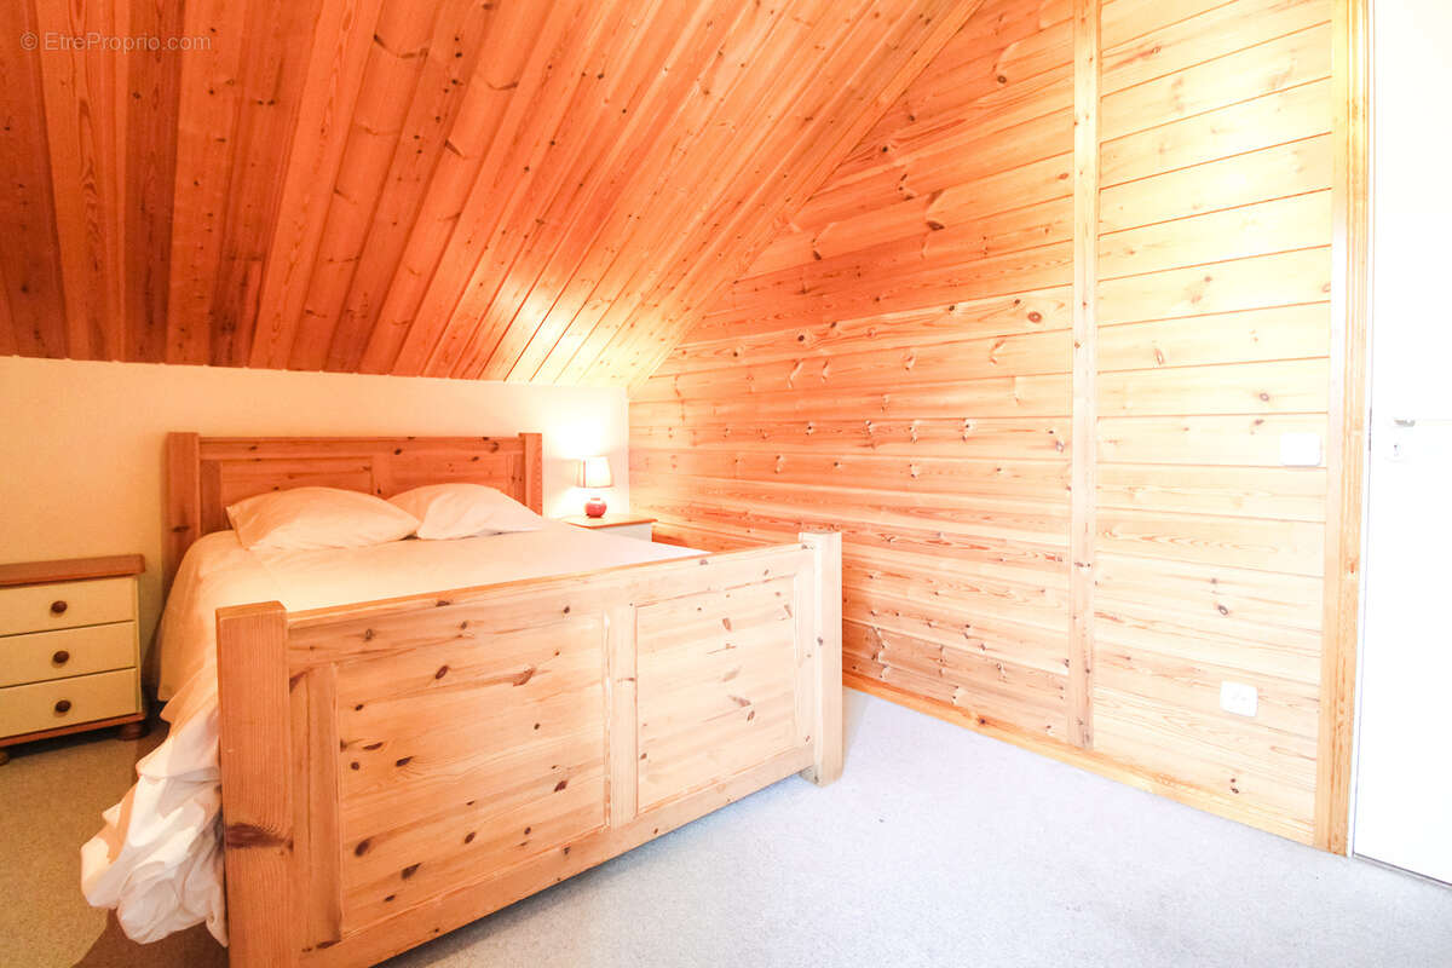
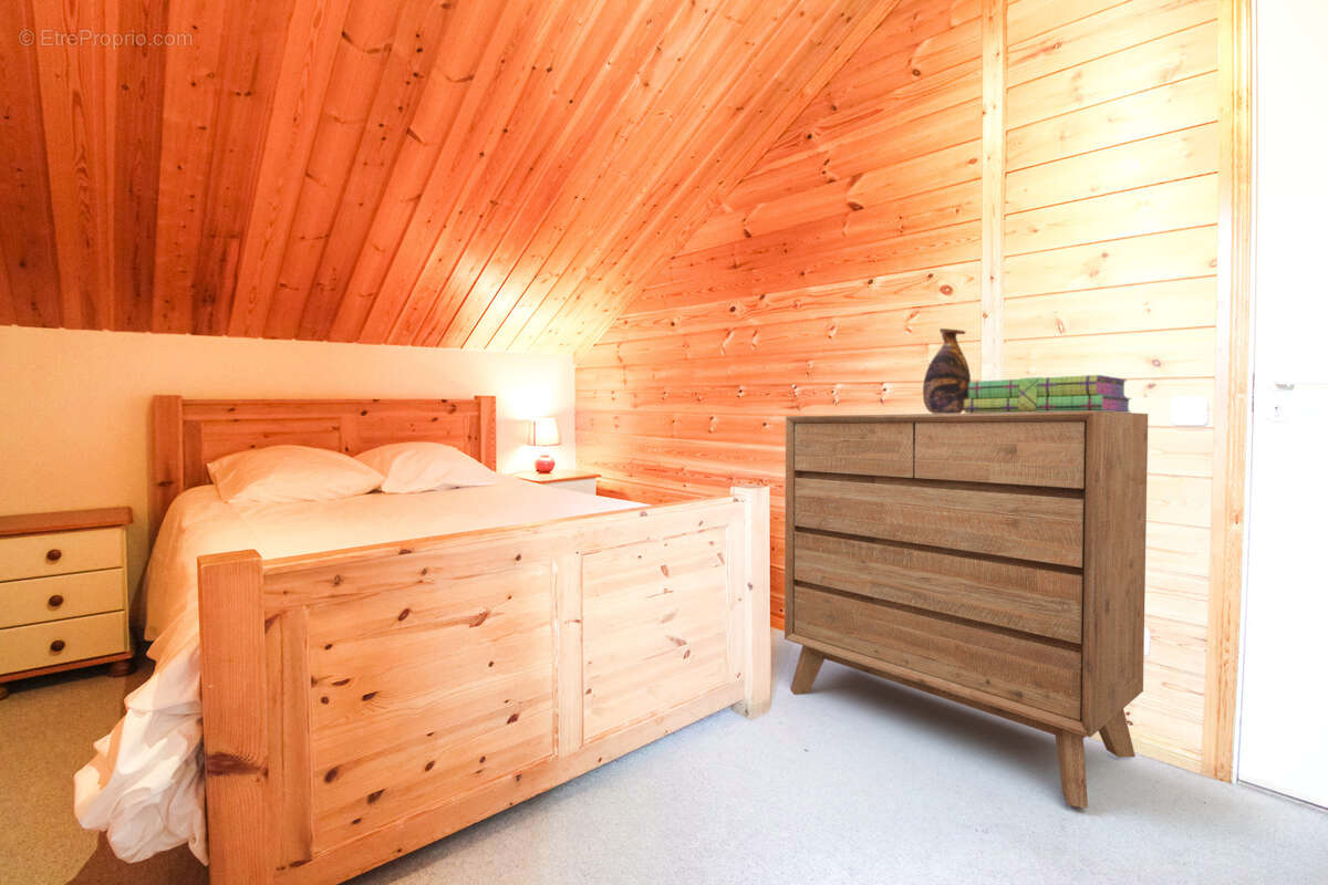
+ dresser [784,412,1149,809]
+ vase [922,327,972,414]
+ stack of books [963,374,1132,414]
